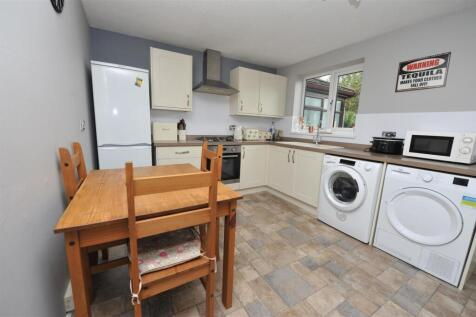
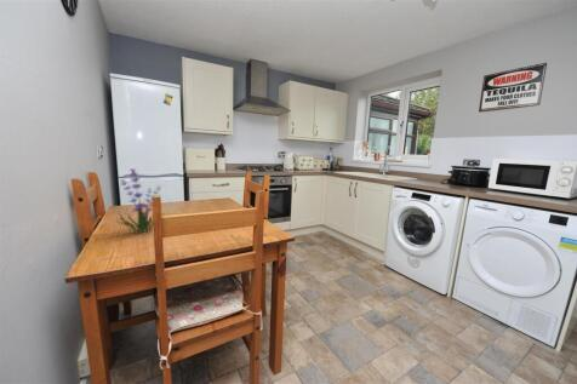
+ plant [116,167,166,234]
